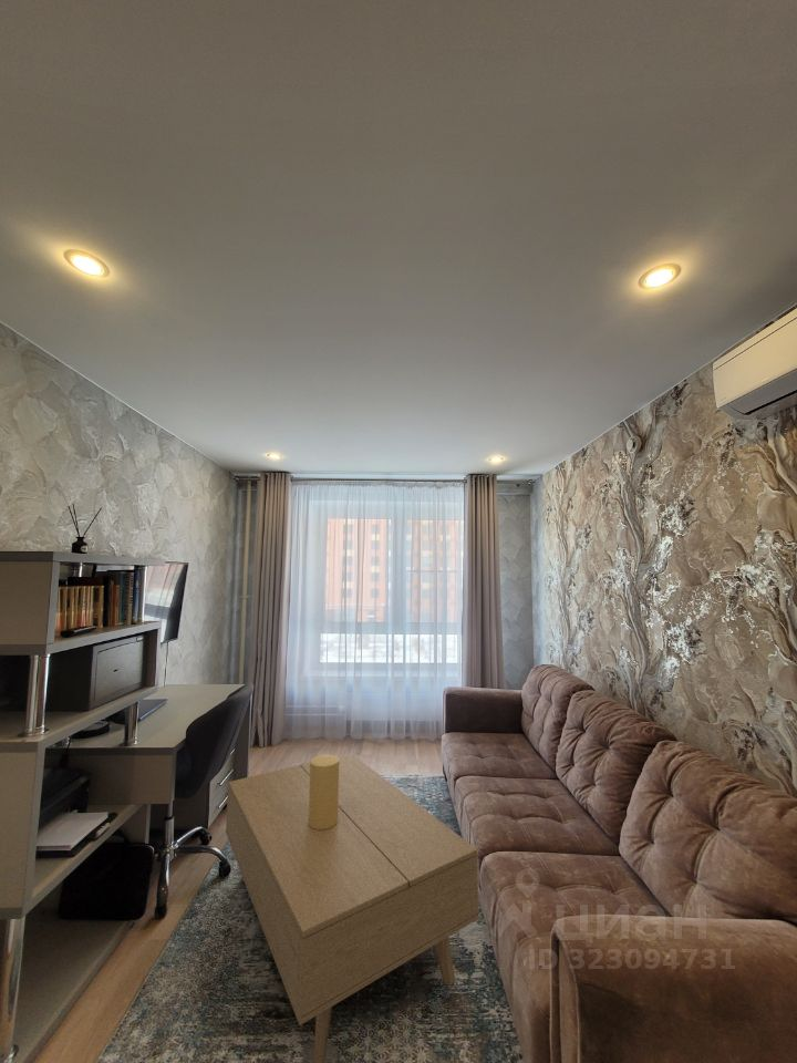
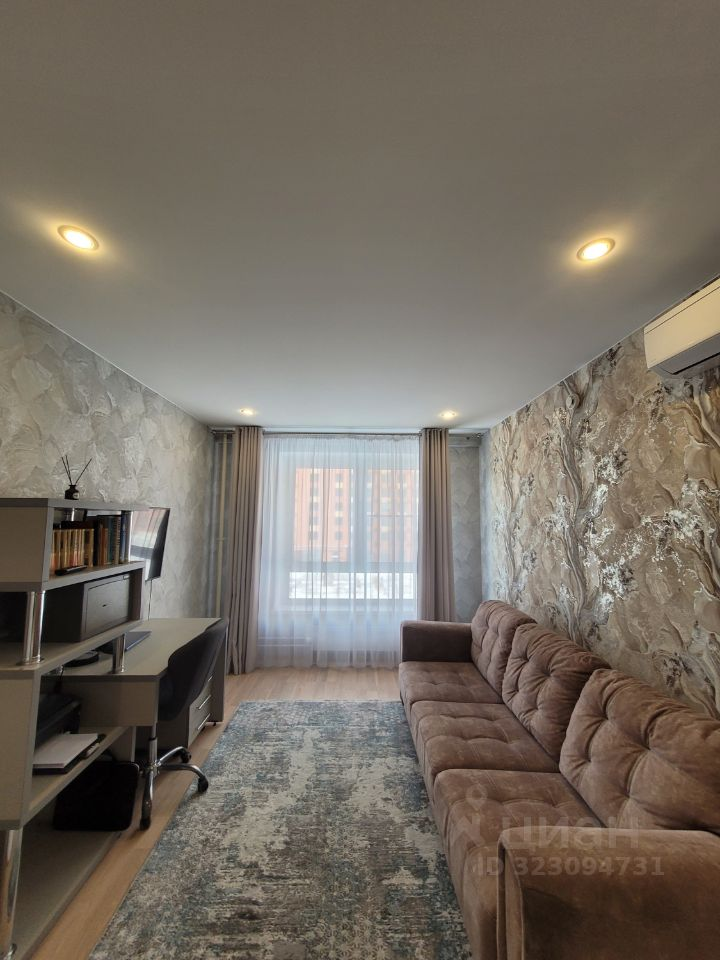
- coffee table [225,752,479,1063]
- decorative vase [309,753,339,829]
